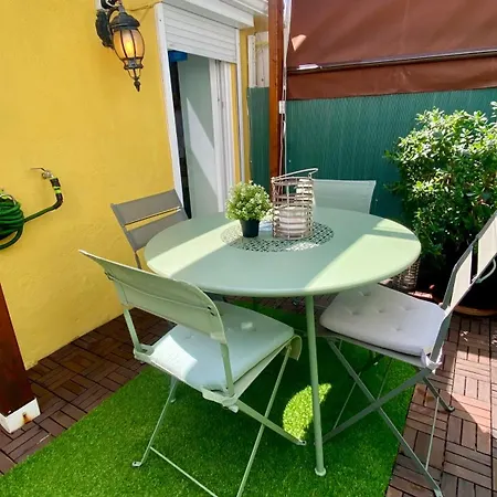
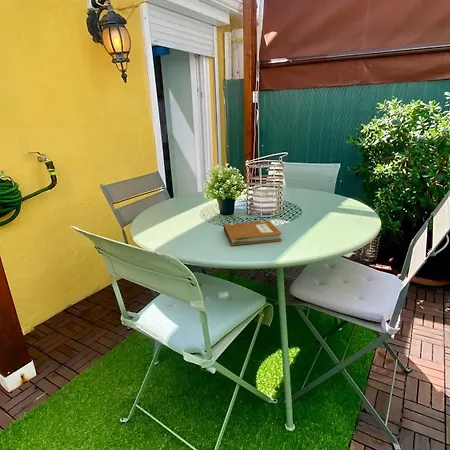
+ notebook [223,220,283,246]
